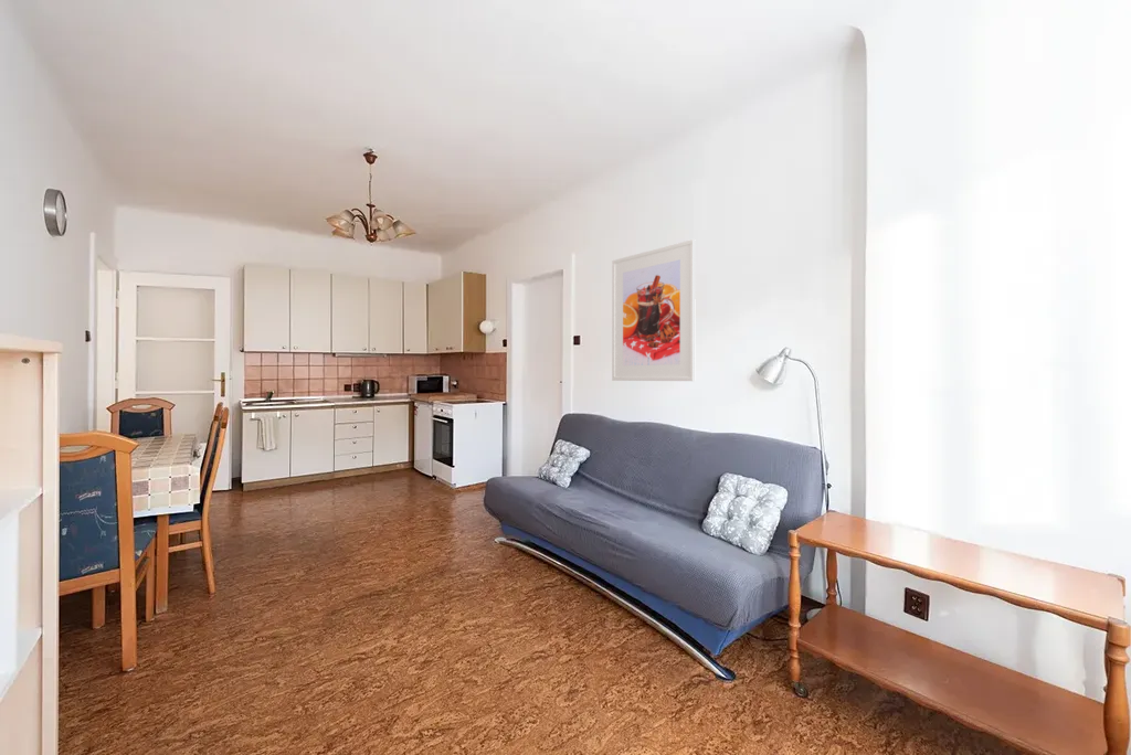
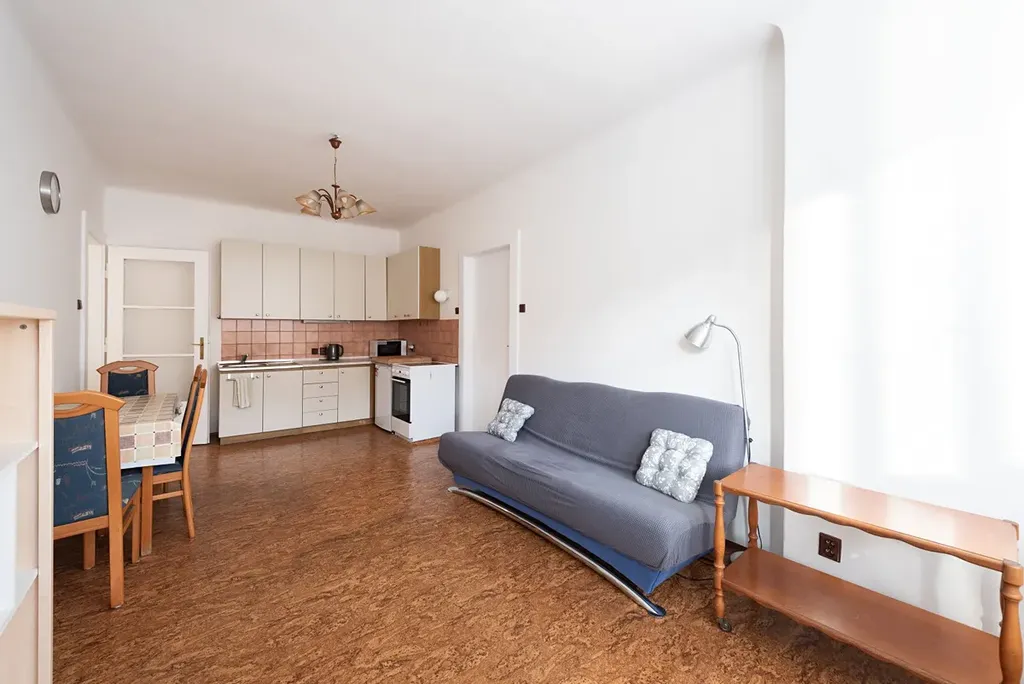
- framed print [611,238,697,382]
